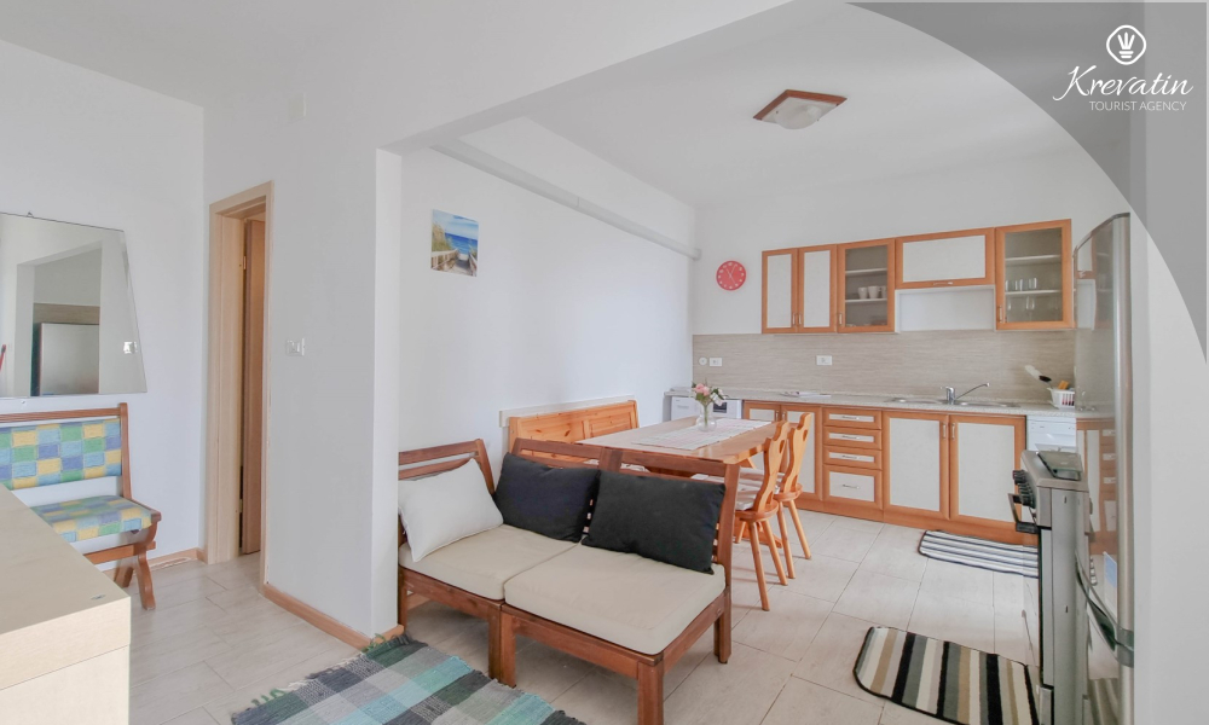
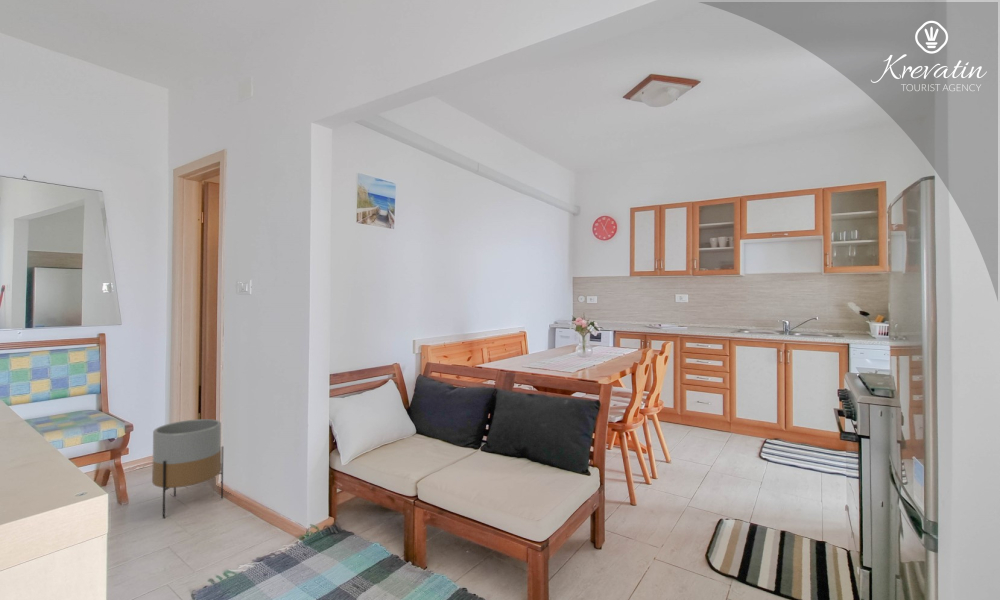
+ planter [151,418,224,519]
